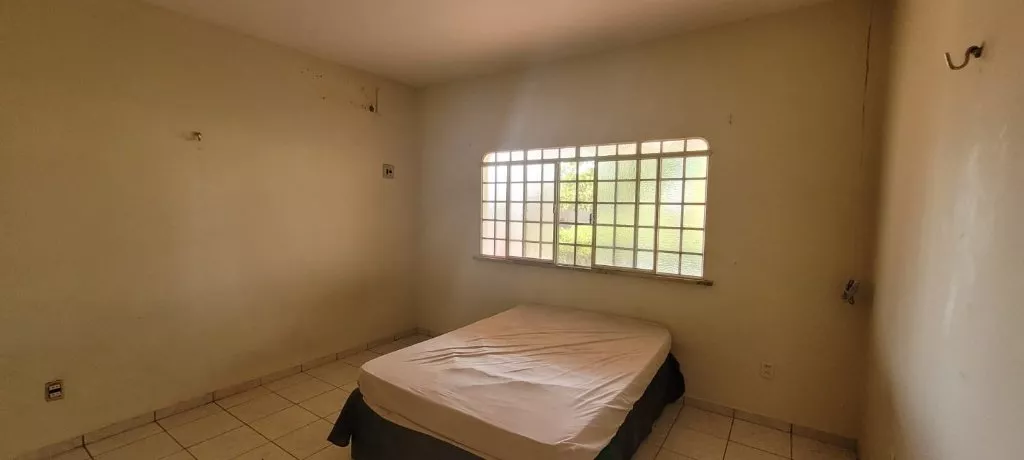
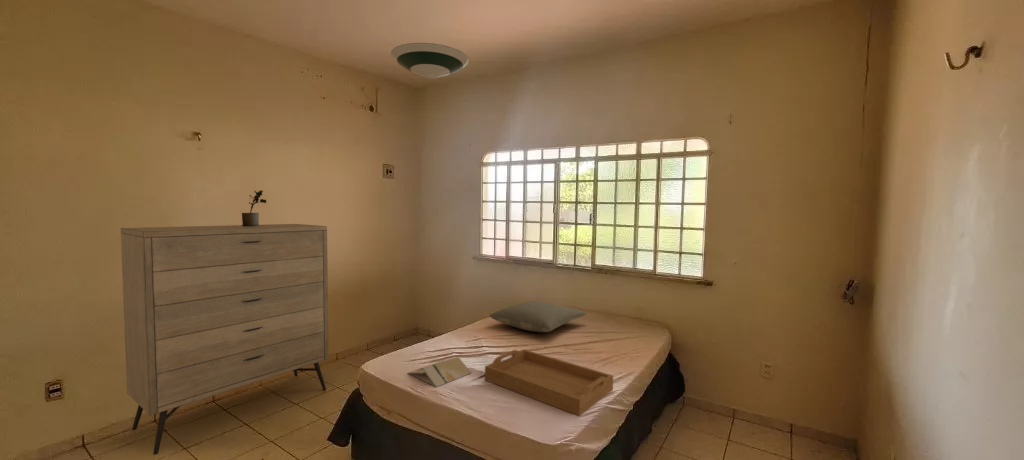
+ potted plant [241,189,267,226]
+ pillow [489,300,587,333]
+ serving tray [484,348,614,417]
+ brochure [407,355,472,388]
+ dresser [120,223,329,456]
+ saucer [390,42,470,80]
